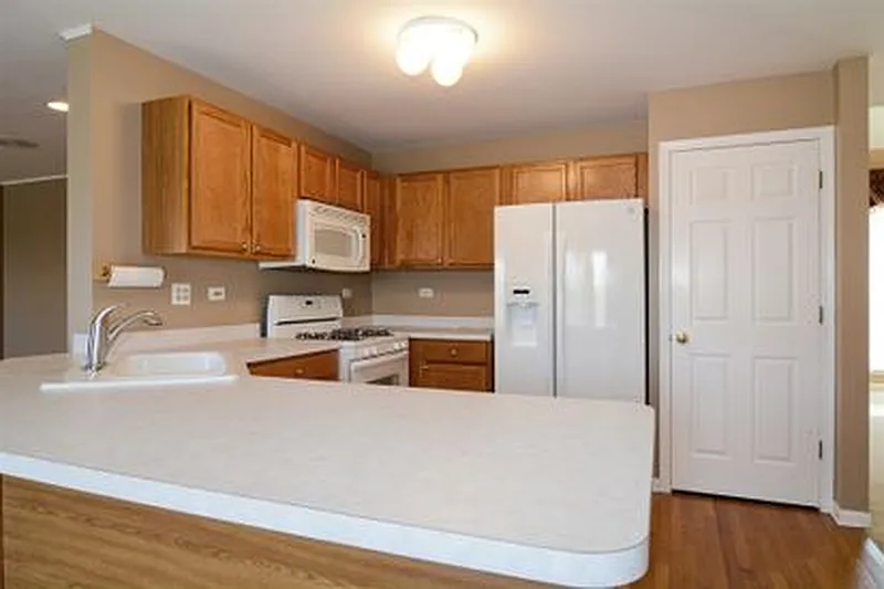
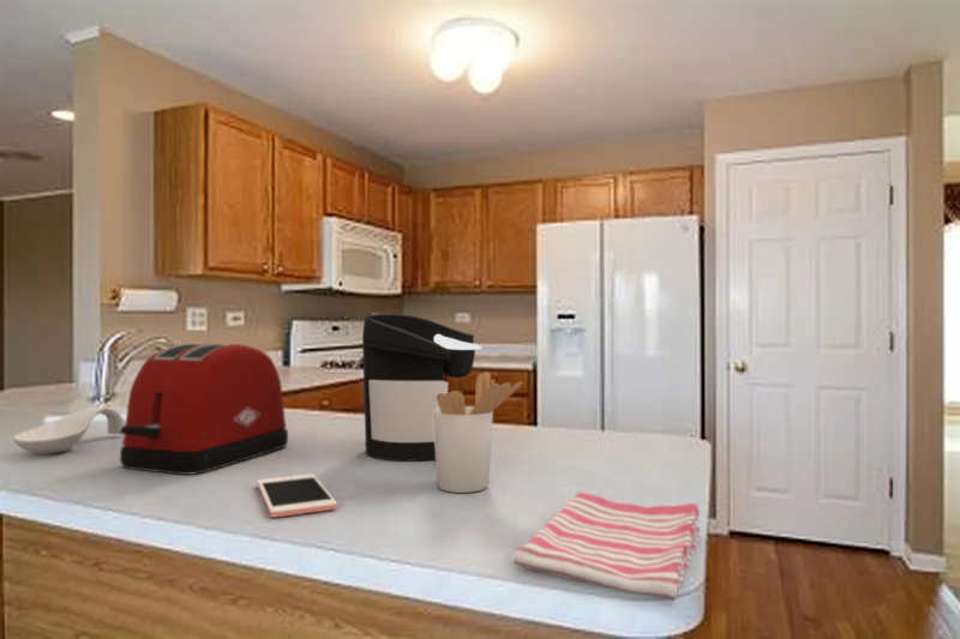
+ spoon rest [12,406,126,456]
+ utensil holder [433,370,523,494]
+ coffee maker [361,313,484,462]
+ toaster [119,342,289,476]
+ cell phone [256,472,338,518]
+ dish towel [512,492,701,602]
